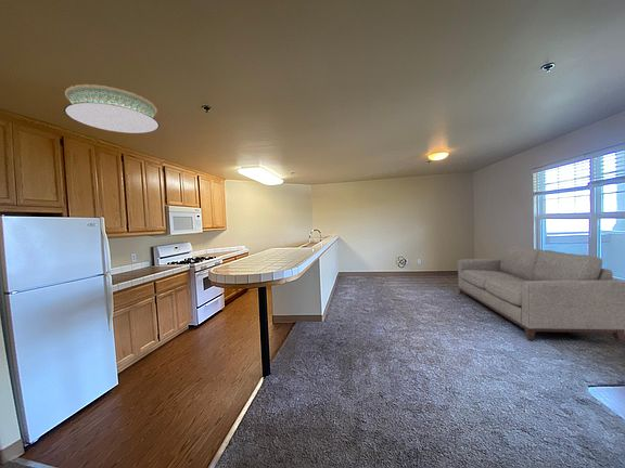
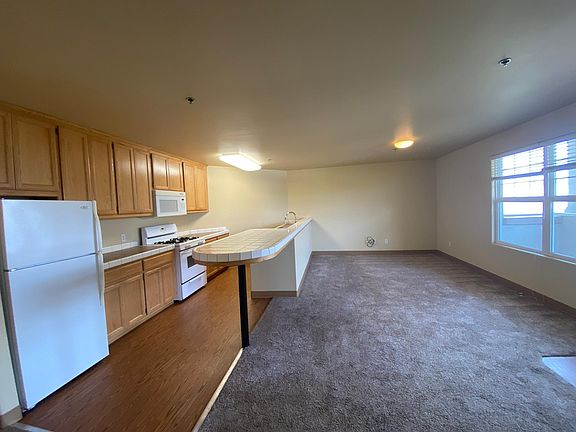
- sofa [457,245,625,342]
- ceiling light [63,83,161,134]
